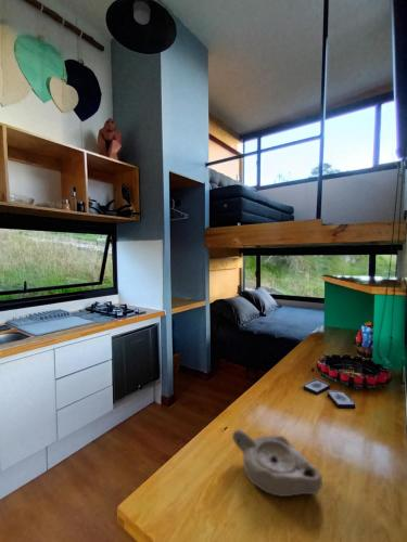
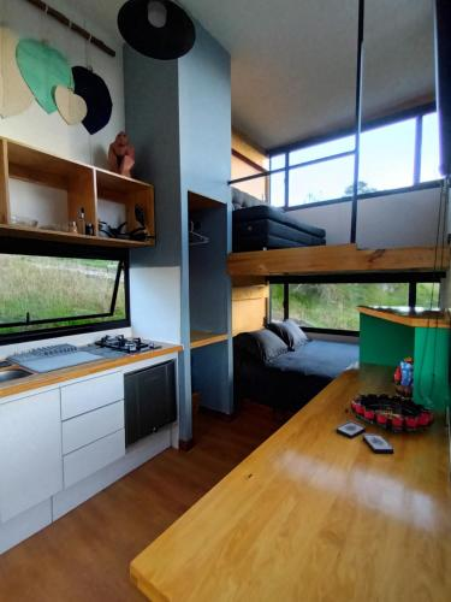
- bowl [231,428,323,498]
